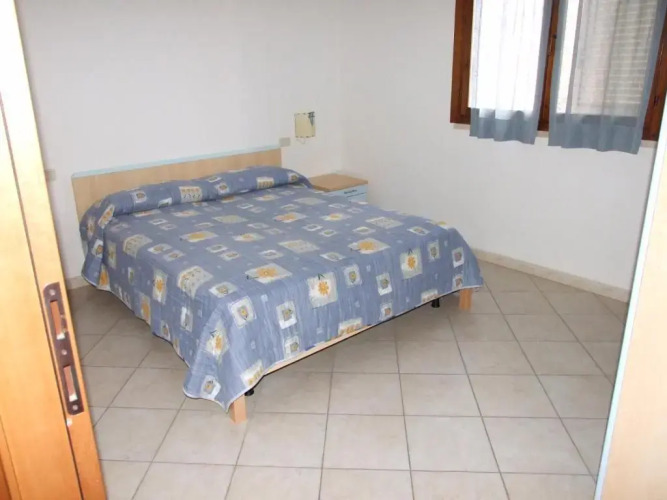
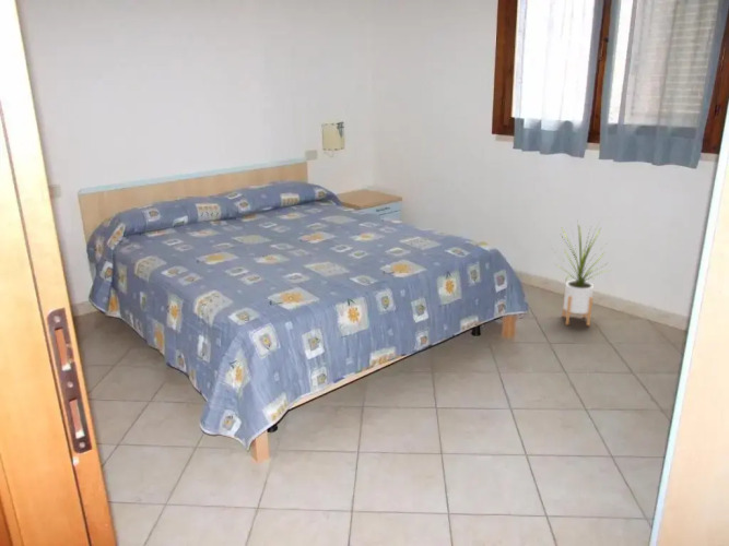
+ house plant [552,221,612,327]
